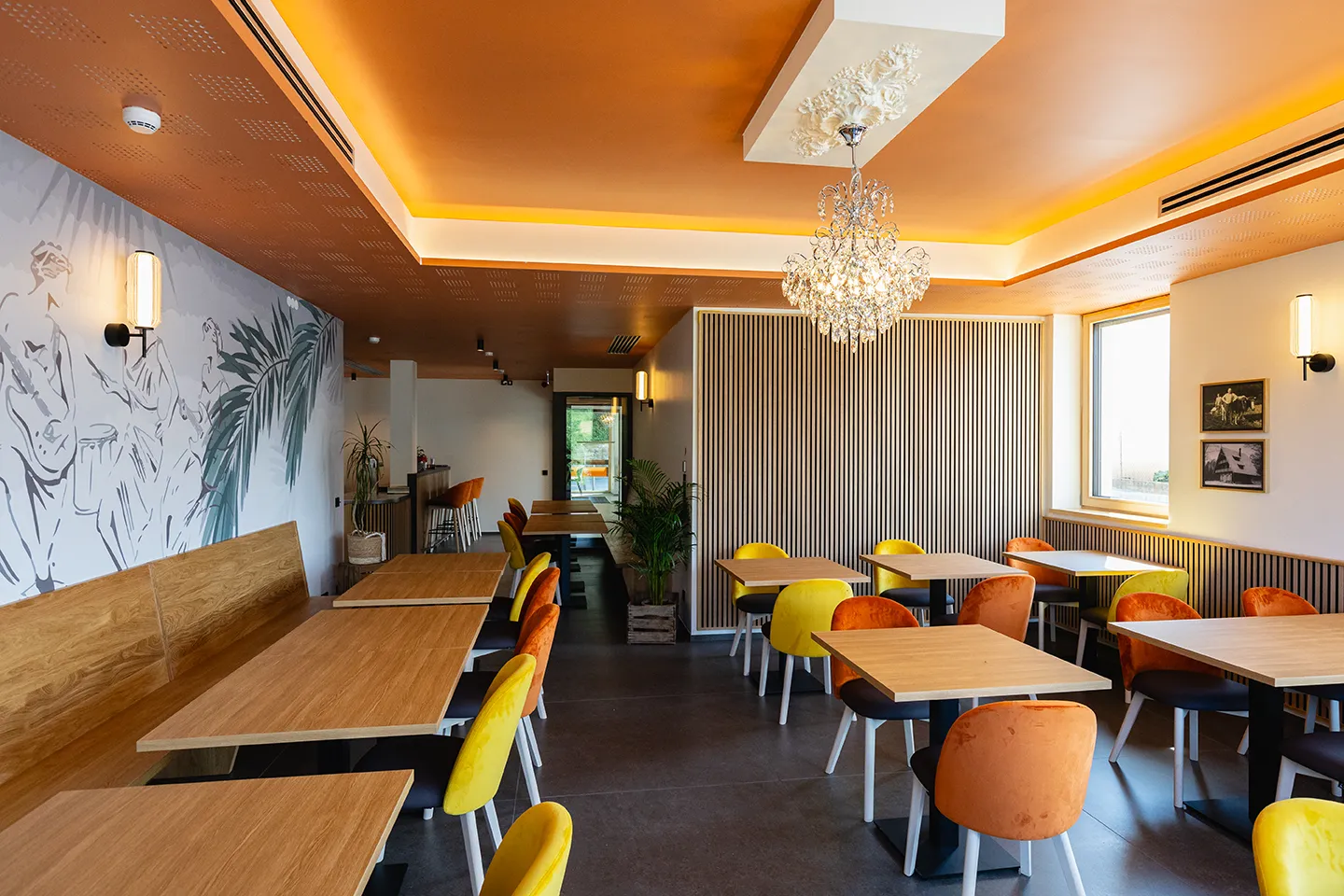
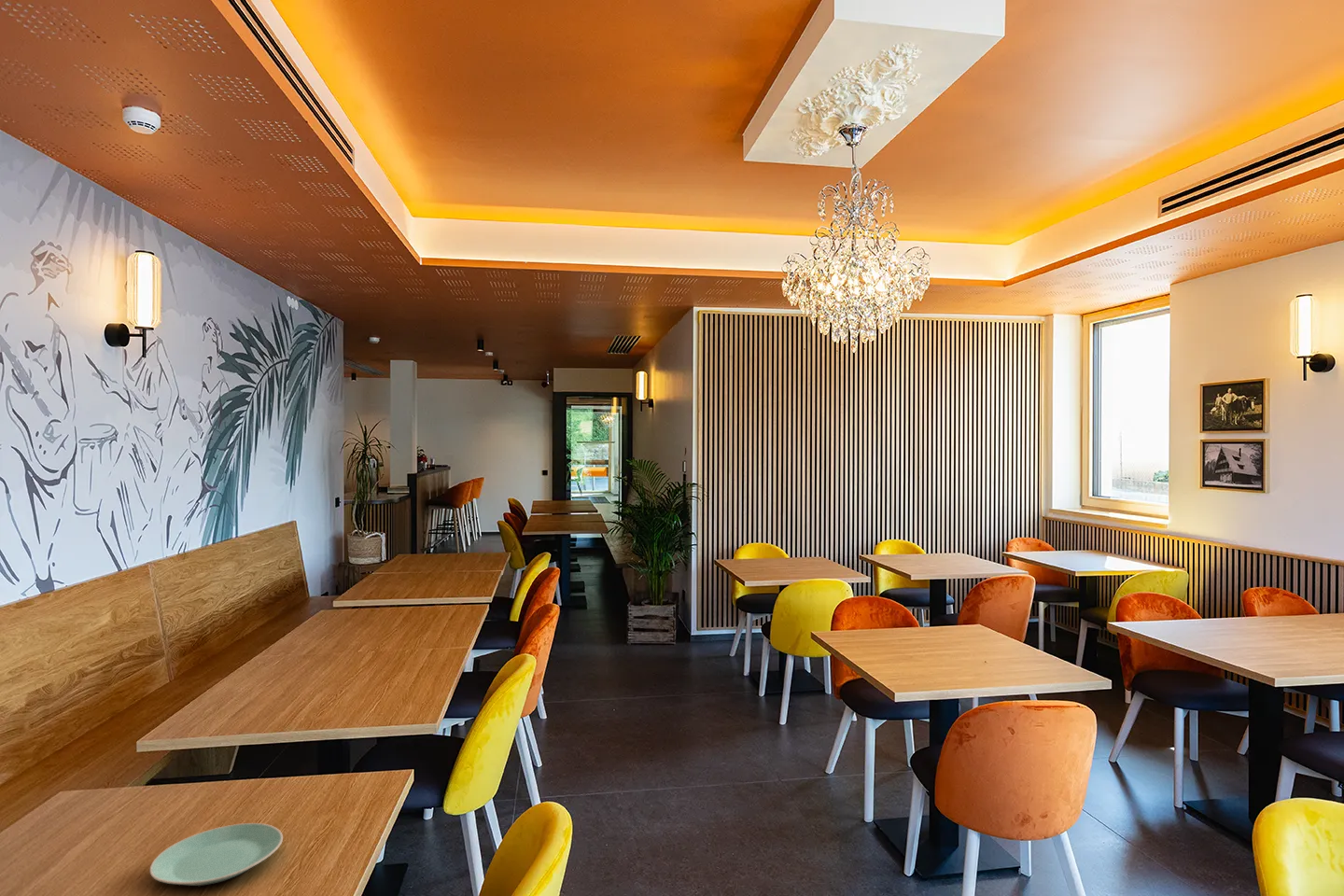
+ plate [149,822,284,887]
